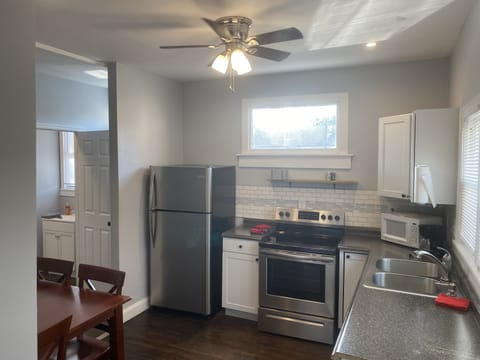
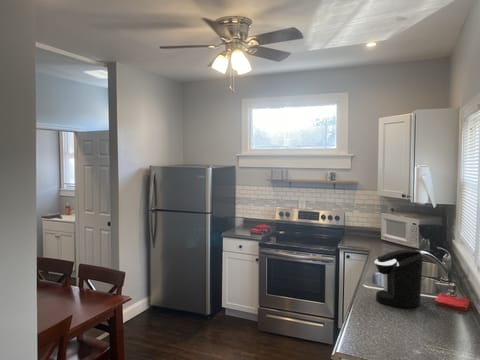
+ coffee maker [373,249,424,309]
